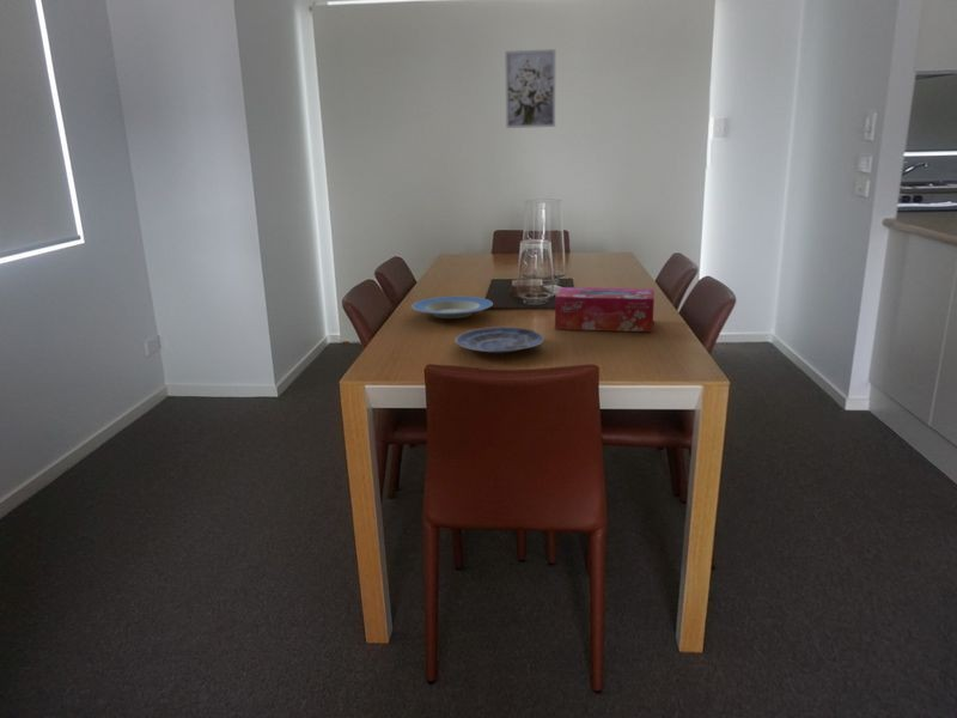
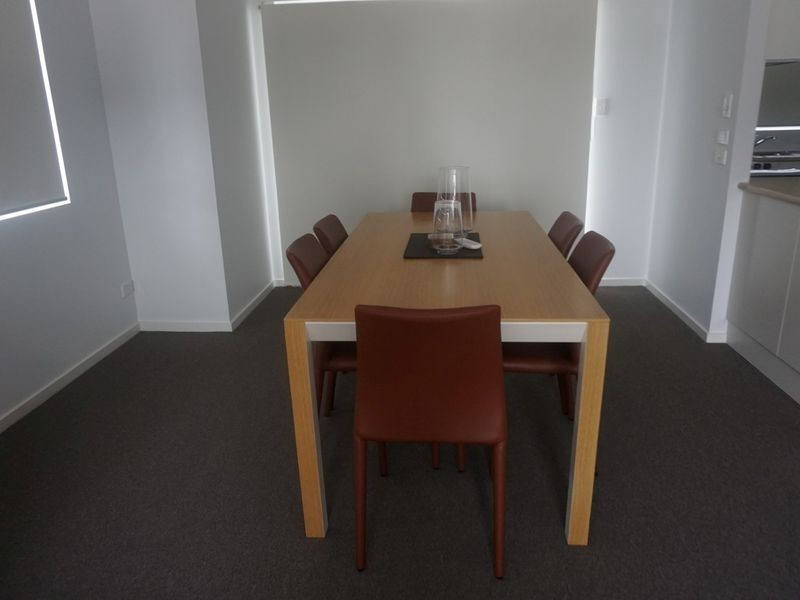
- wall art [504,48,556,129]
- plate [453,325,545,354]
- plate [410,296,494,320]
- tissue box [554,286,656,333]
